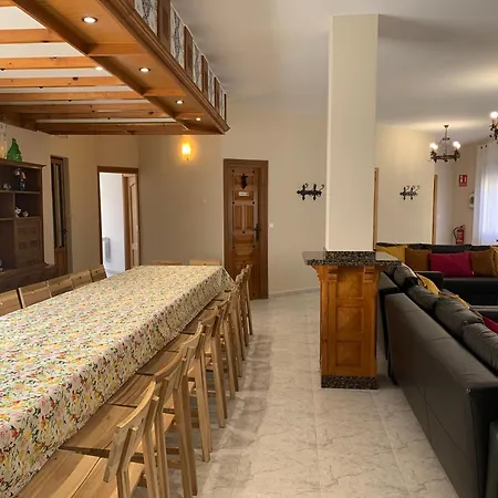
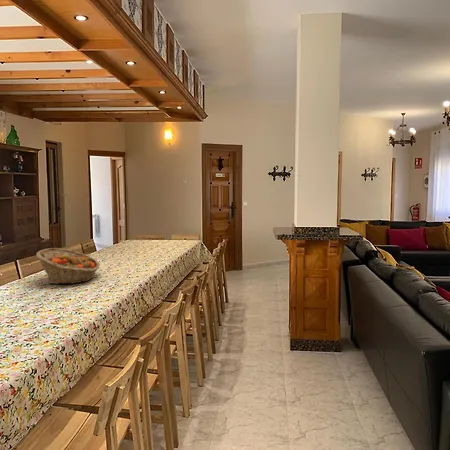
+ fruit basket [35,247,101,285]
